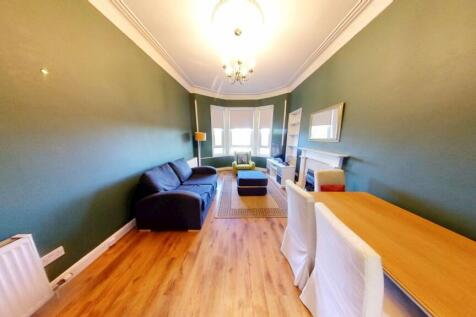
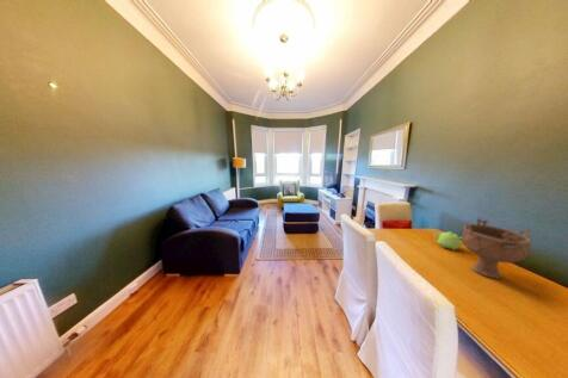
+ teapot [432,228,463,252]
+ decorative bowl [461,217,533,279]
